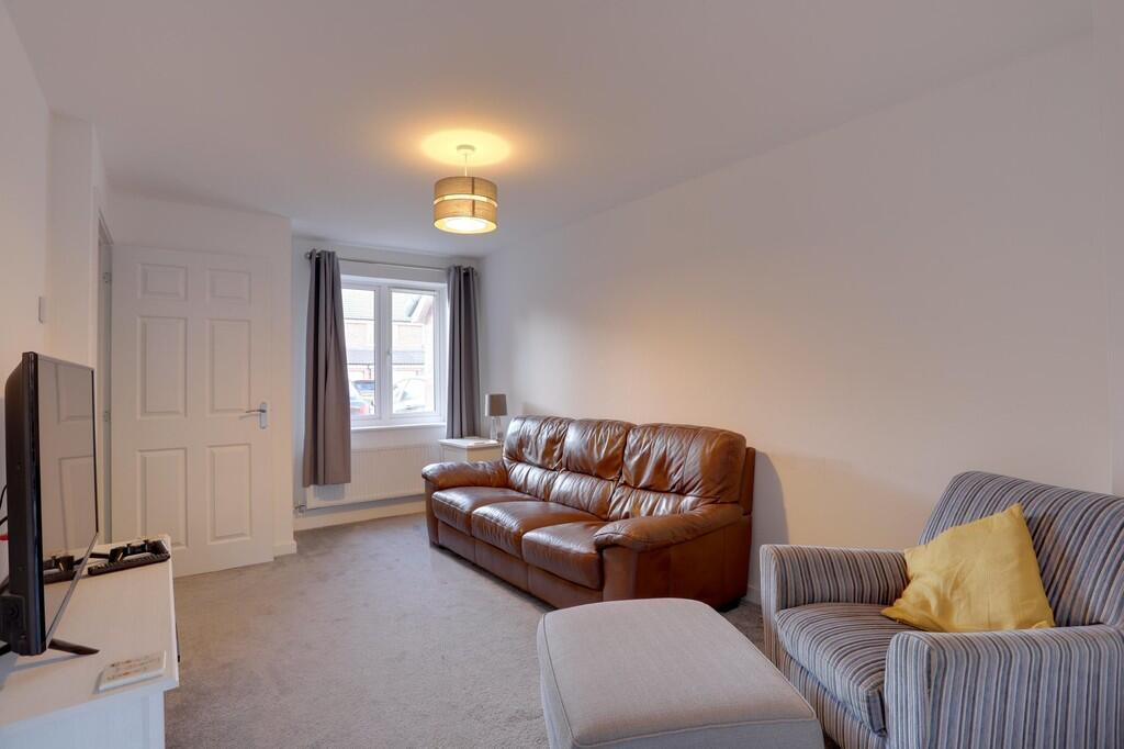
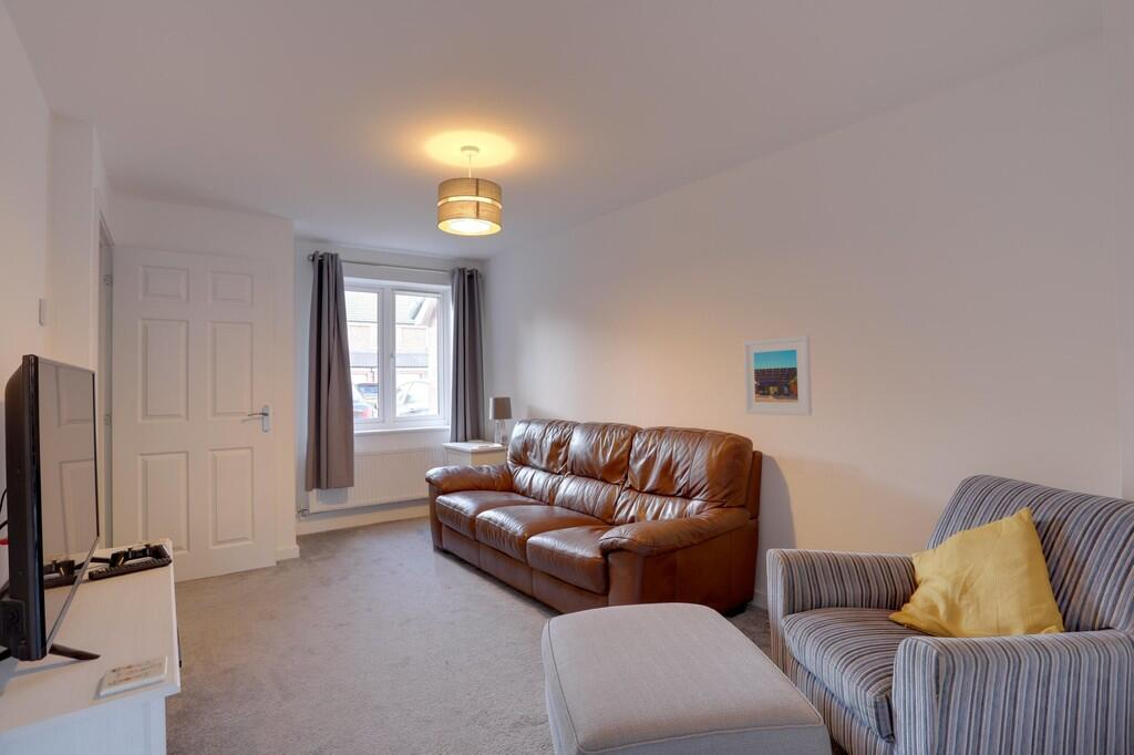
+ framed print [742,334,813,417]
